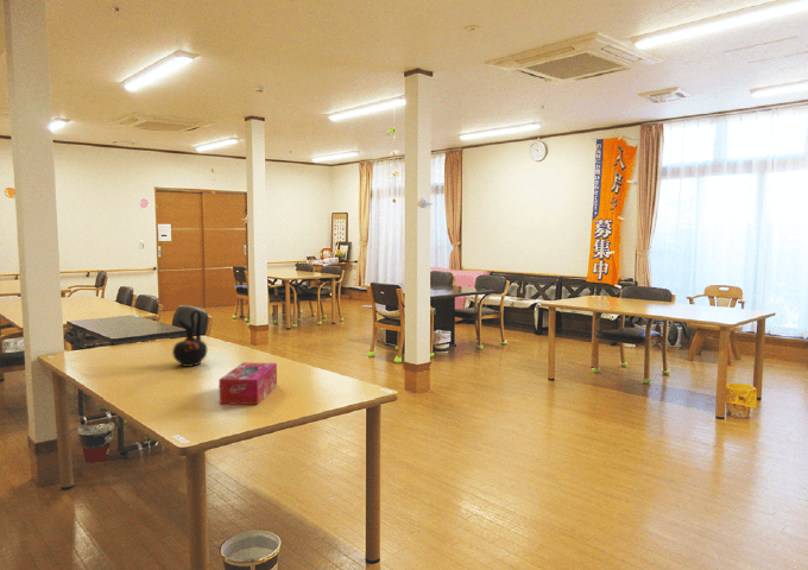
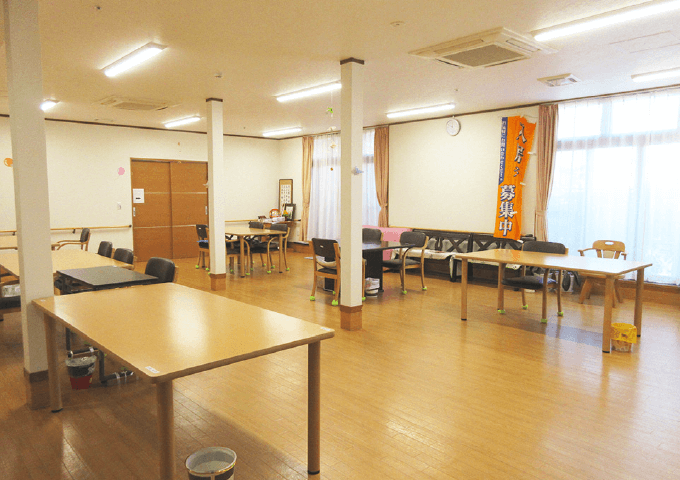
- ceramic jug [171,309,209,368]
- tissue box [217,361,278,406]
